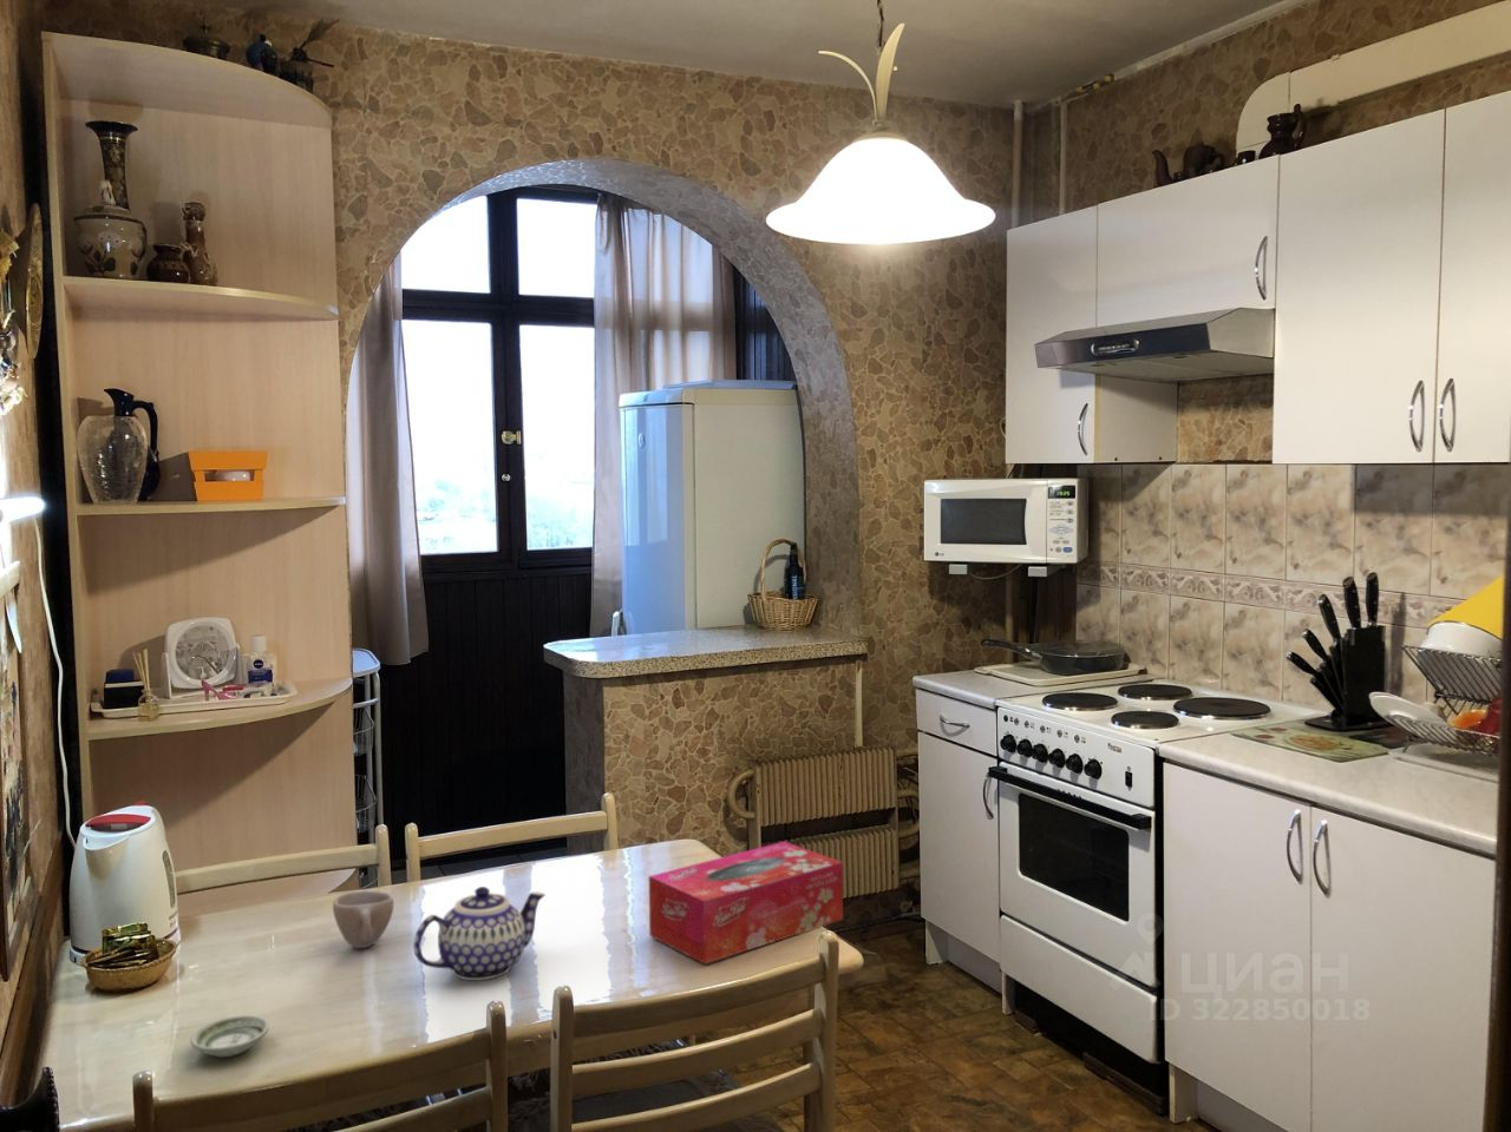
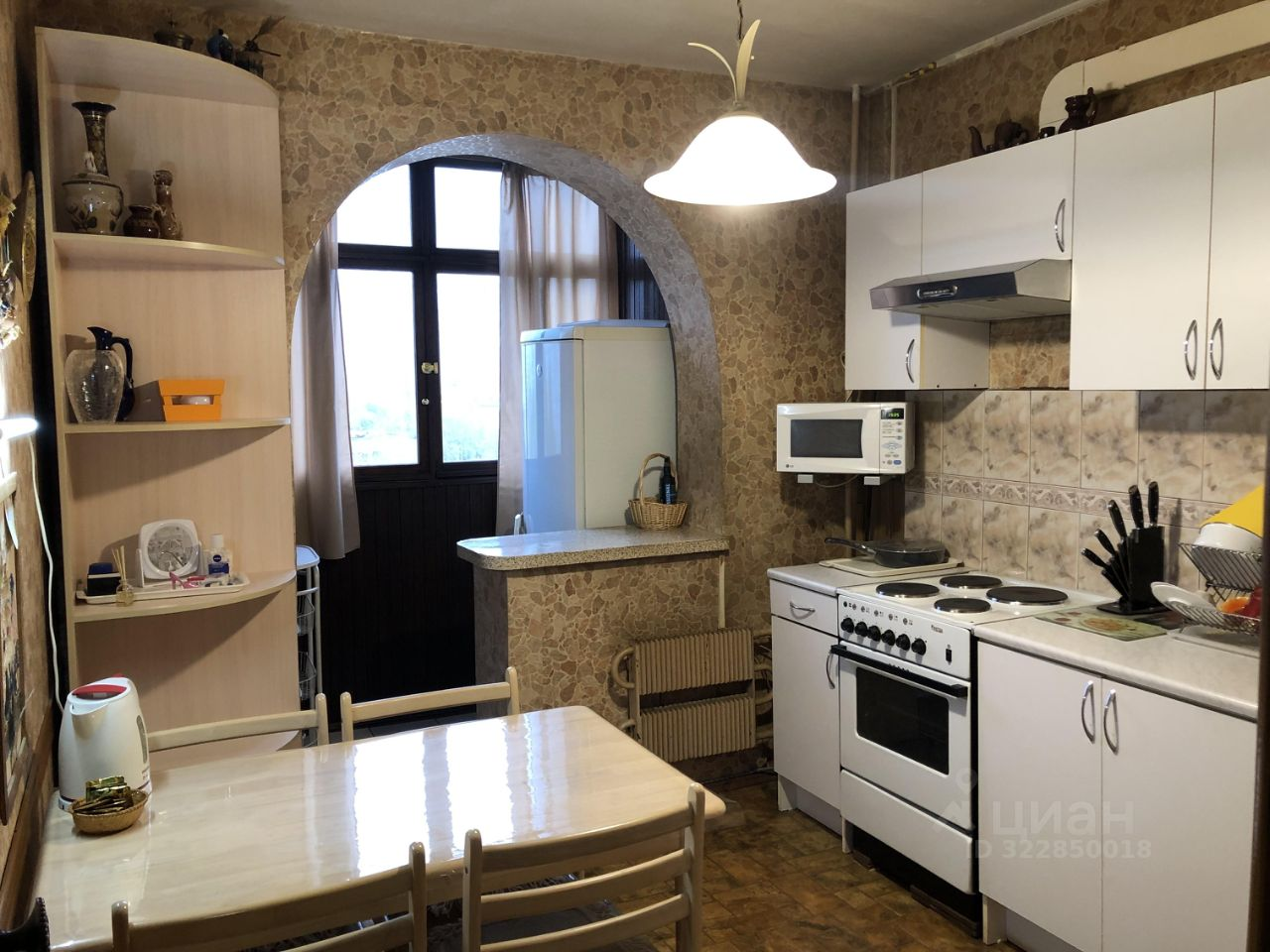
- teapot [412,886,546,981]
- saucer [189,1014,270,1058]
- tissue box [648,841,844,966]
- cup [332,889,394,949]
